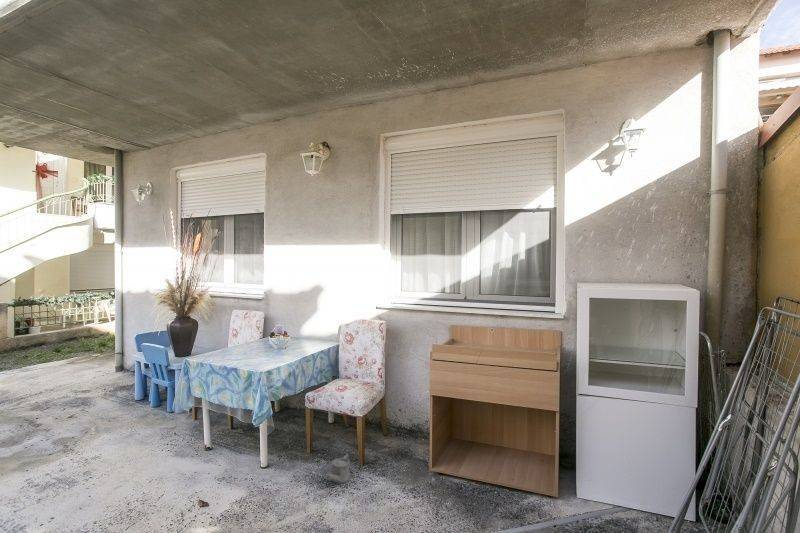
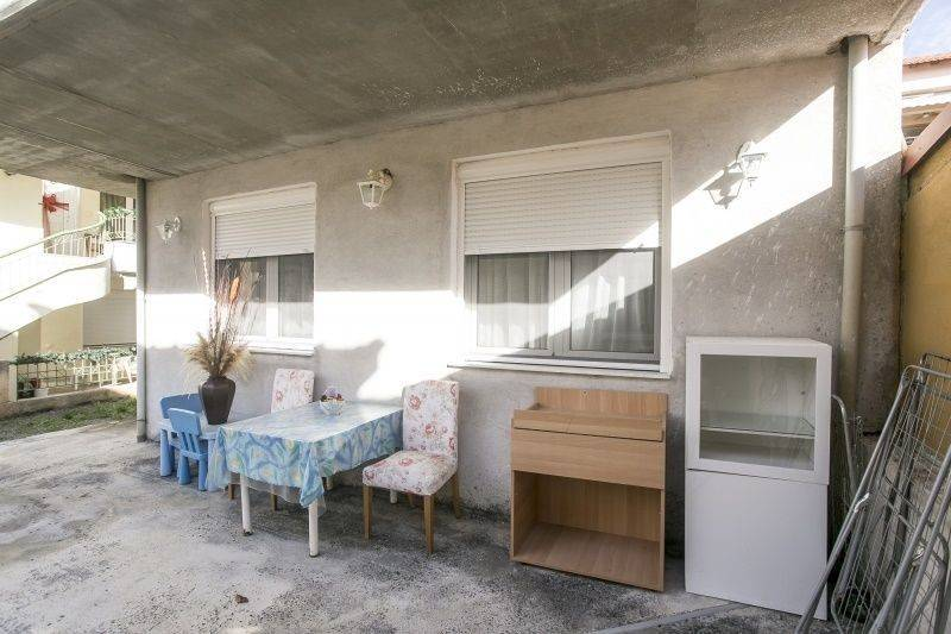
- watering can [325,453,351,485]
